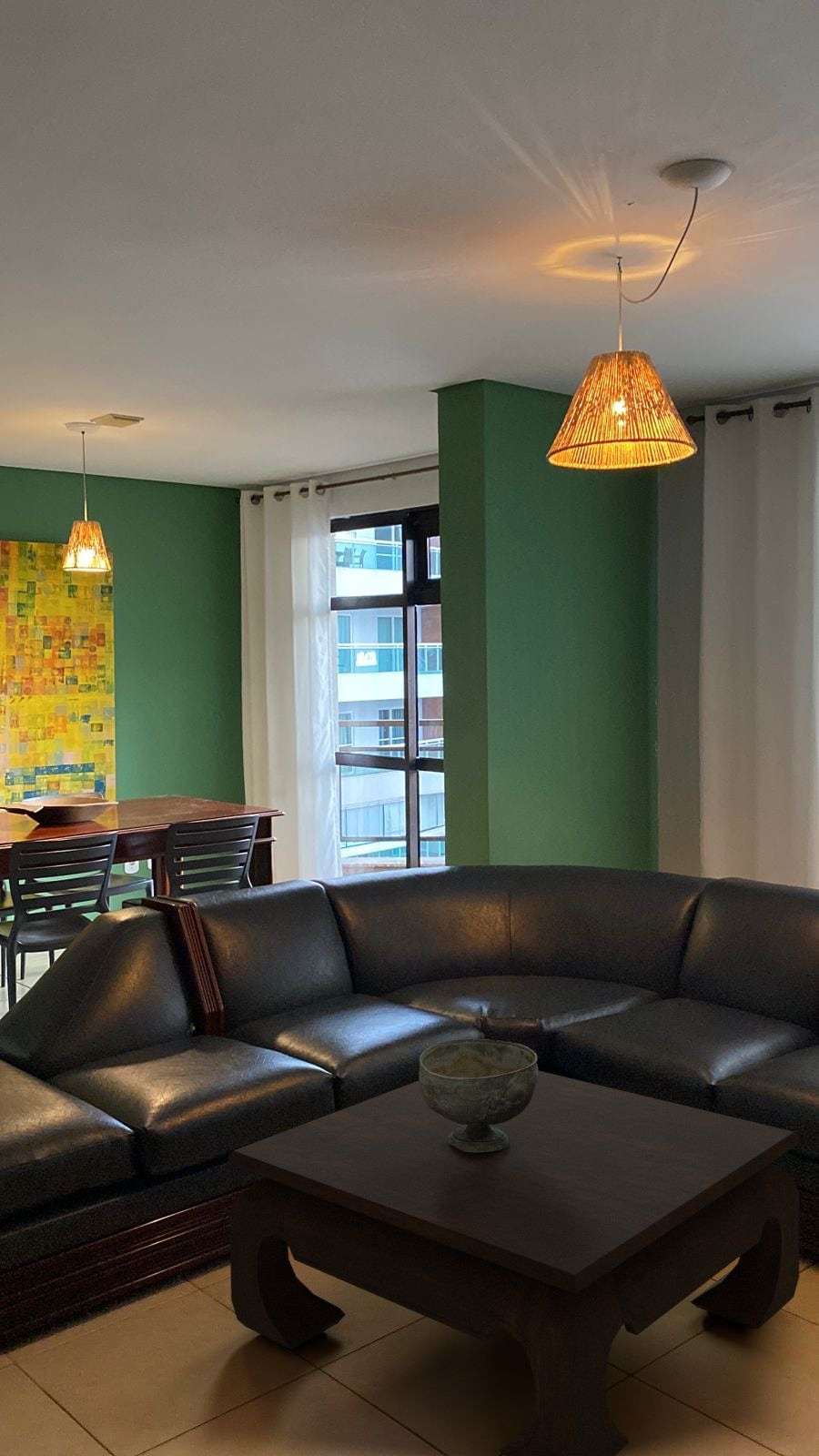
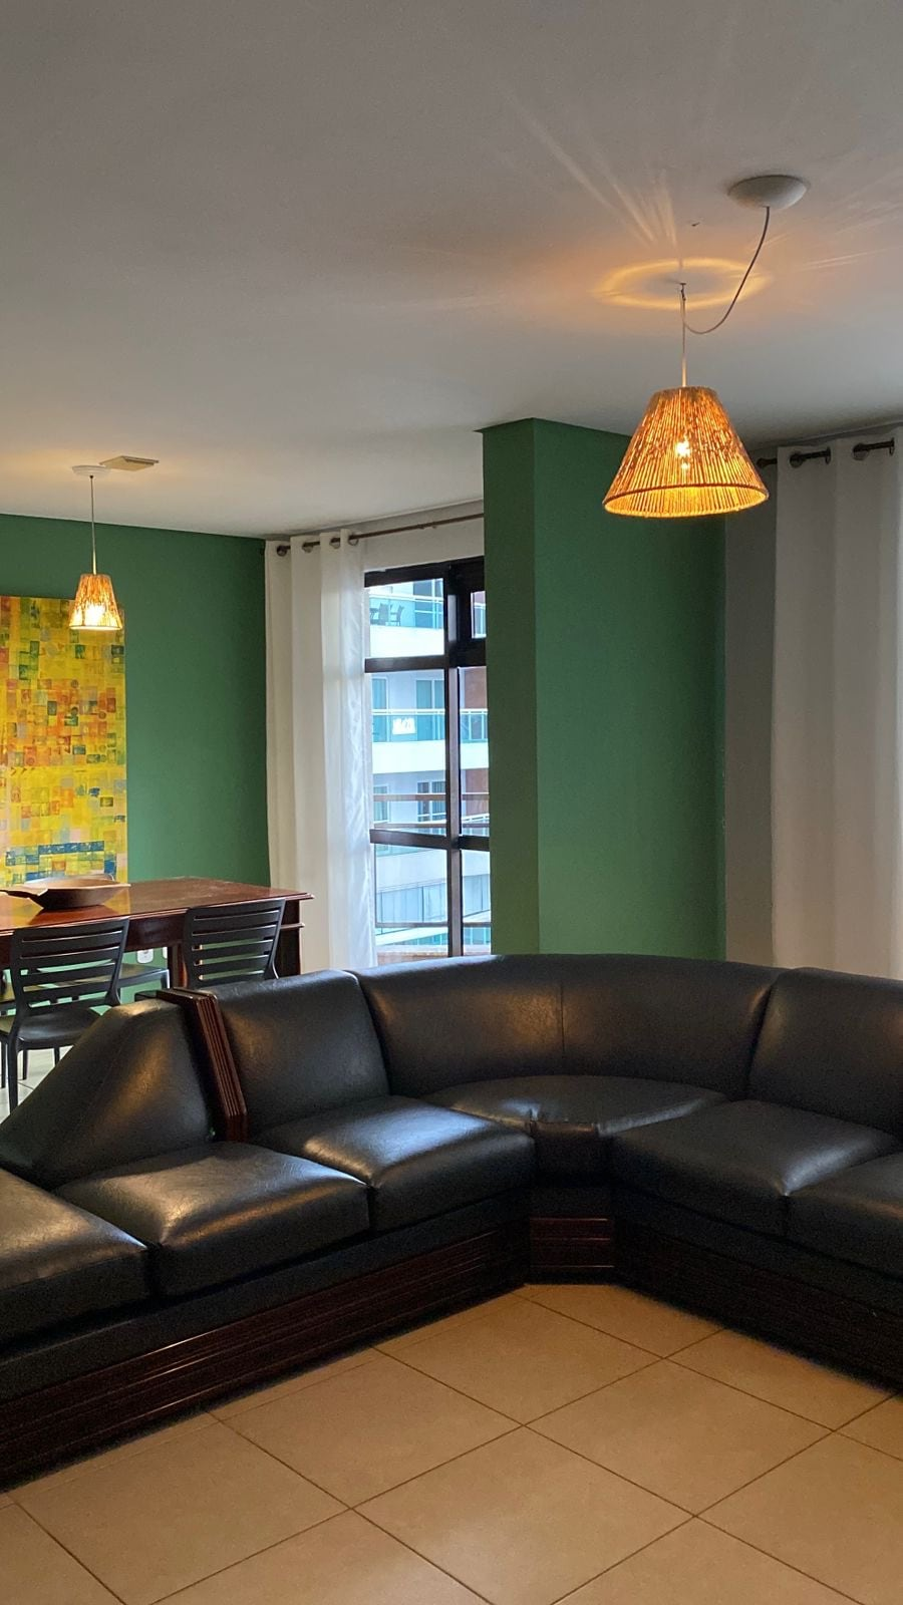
- decorative bowl [418,1037,539,1153]
- coffee table [227,1070,800,1456]
